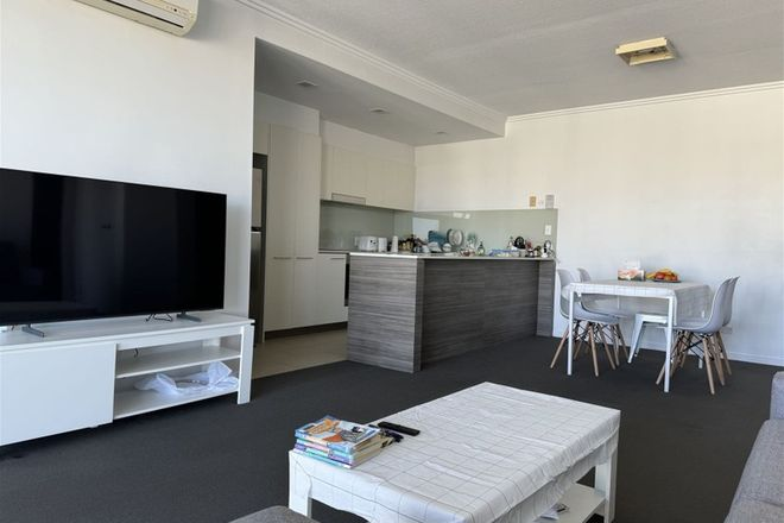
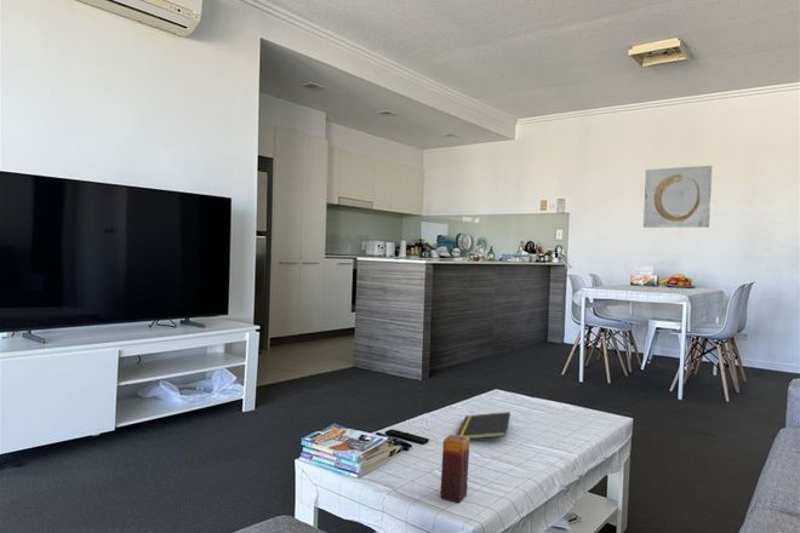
+ candle [439,434,470,504]
+ notepad [456,411,512,440]
+ wall art [642,165,713,229]
